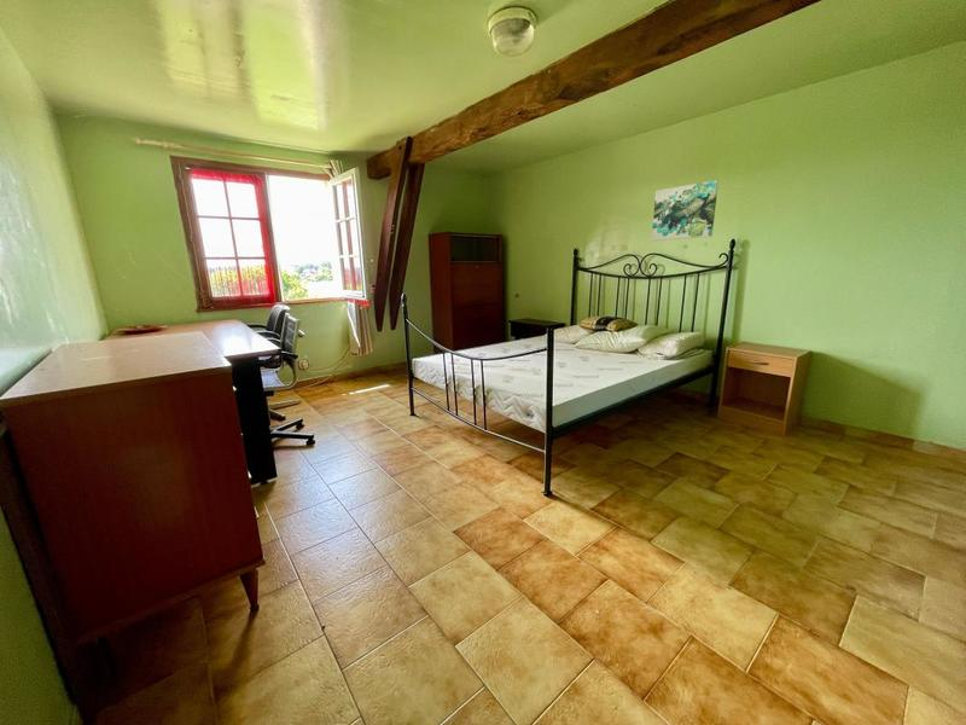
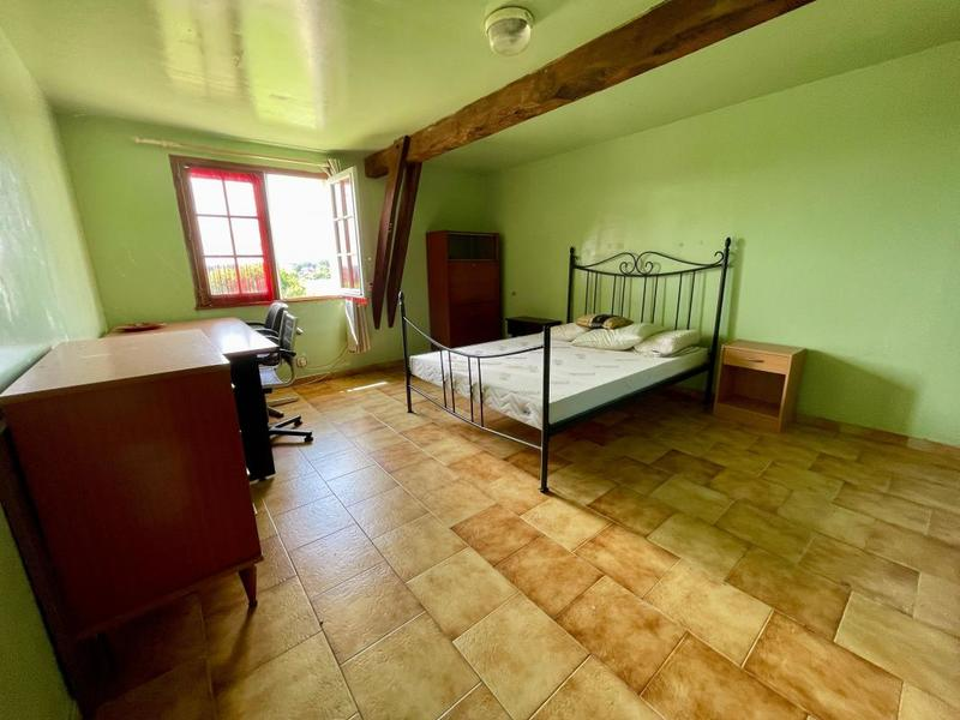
- wall art [651,179,720,242]
